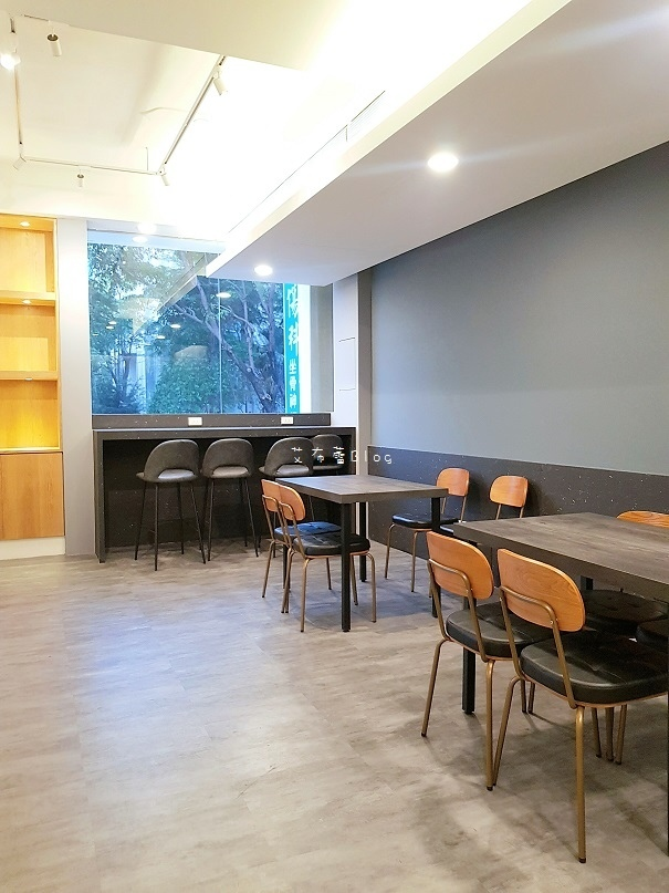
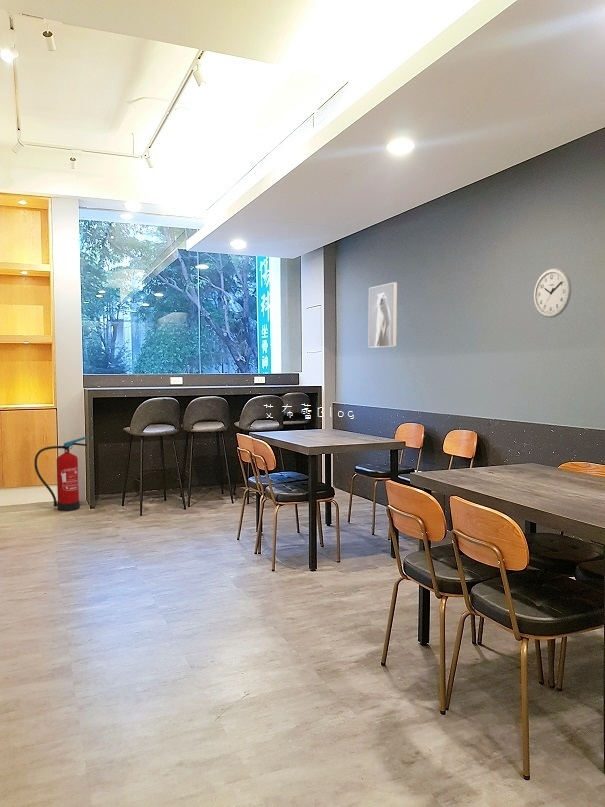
+ wall clock [533,267,572,319]
+ fire extinguisher [33,436,88,512]
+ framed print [368,281,398,348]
